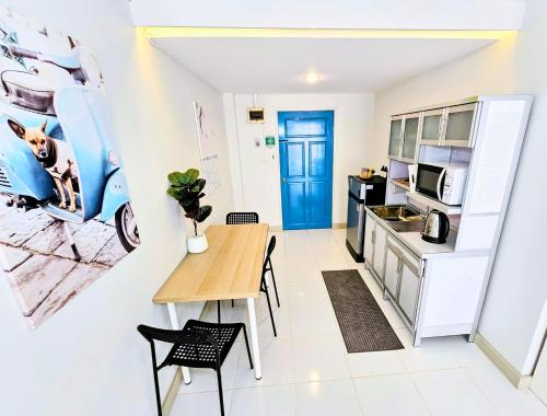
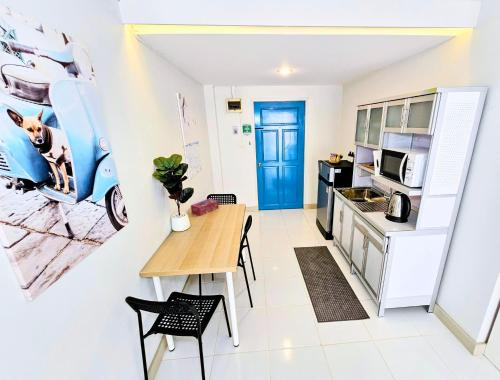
+ tissue box [190,198,220,217]
